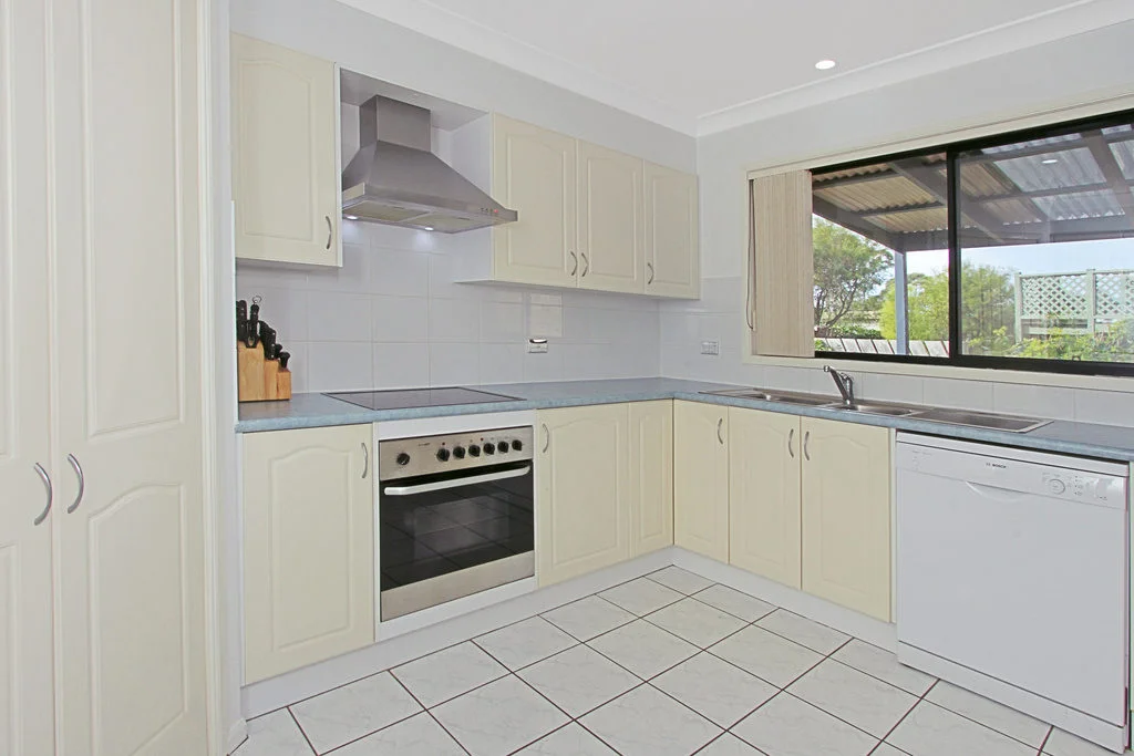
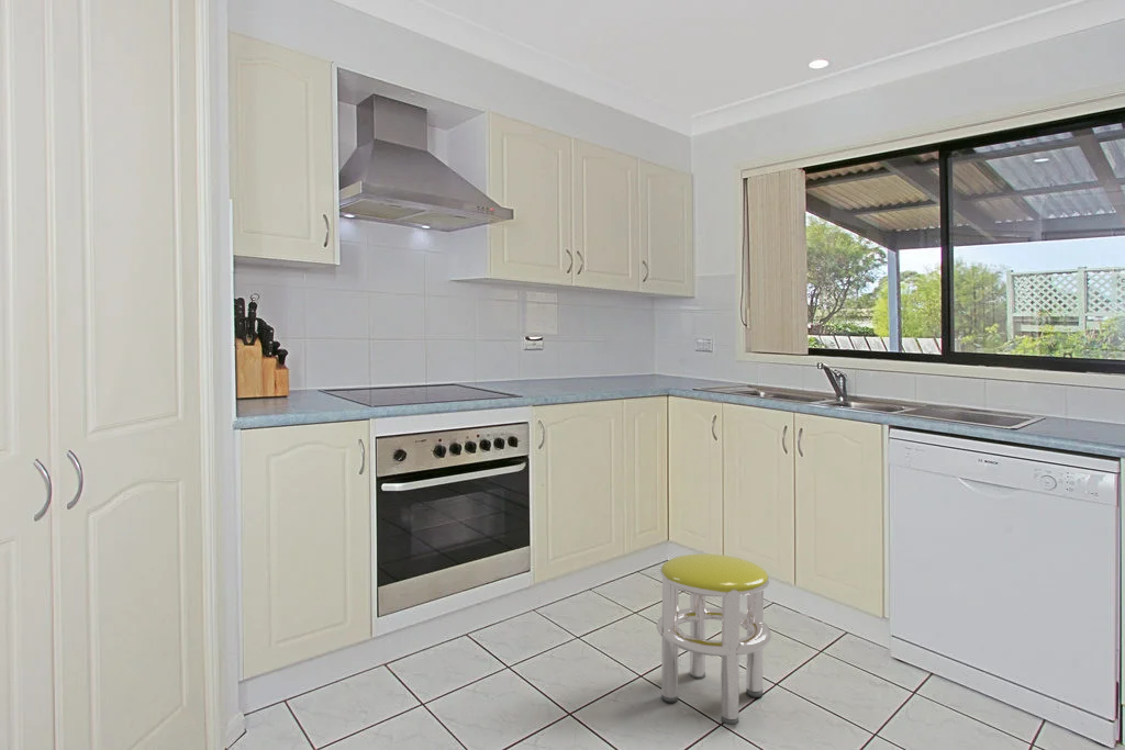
+ stool [656,552,772,726]
